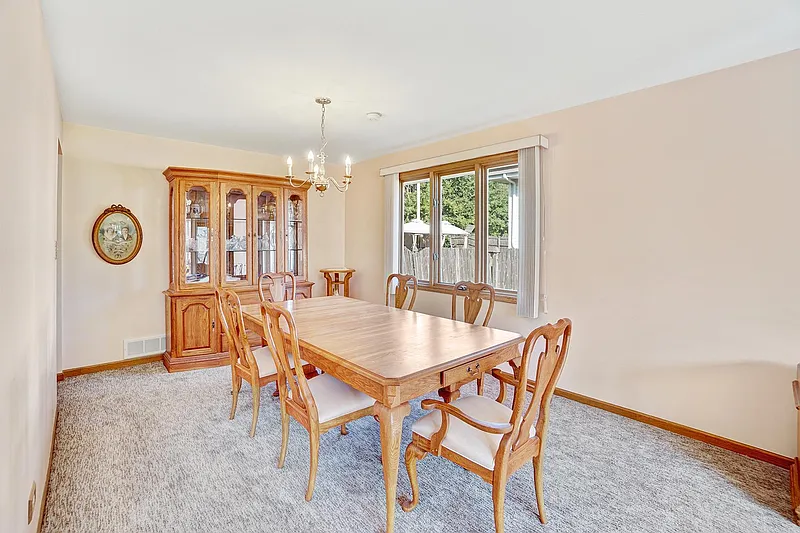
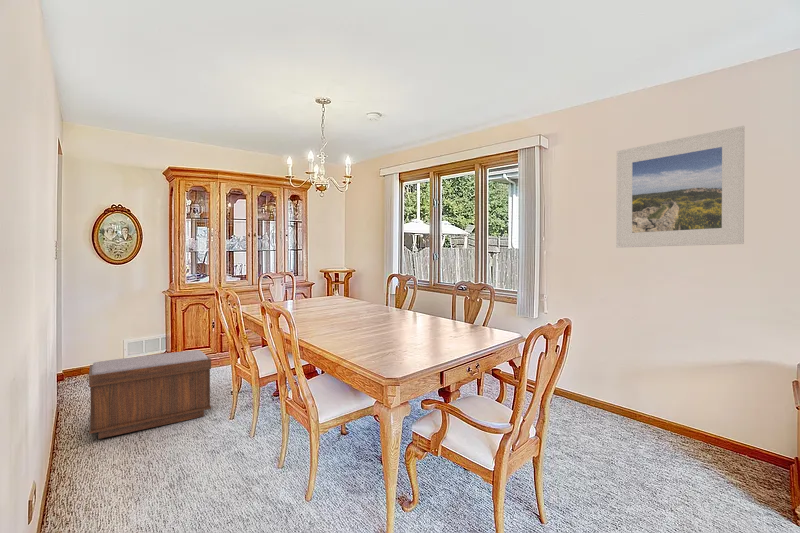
+ bench [88,349,212,440]
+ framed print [615,125,746,249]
